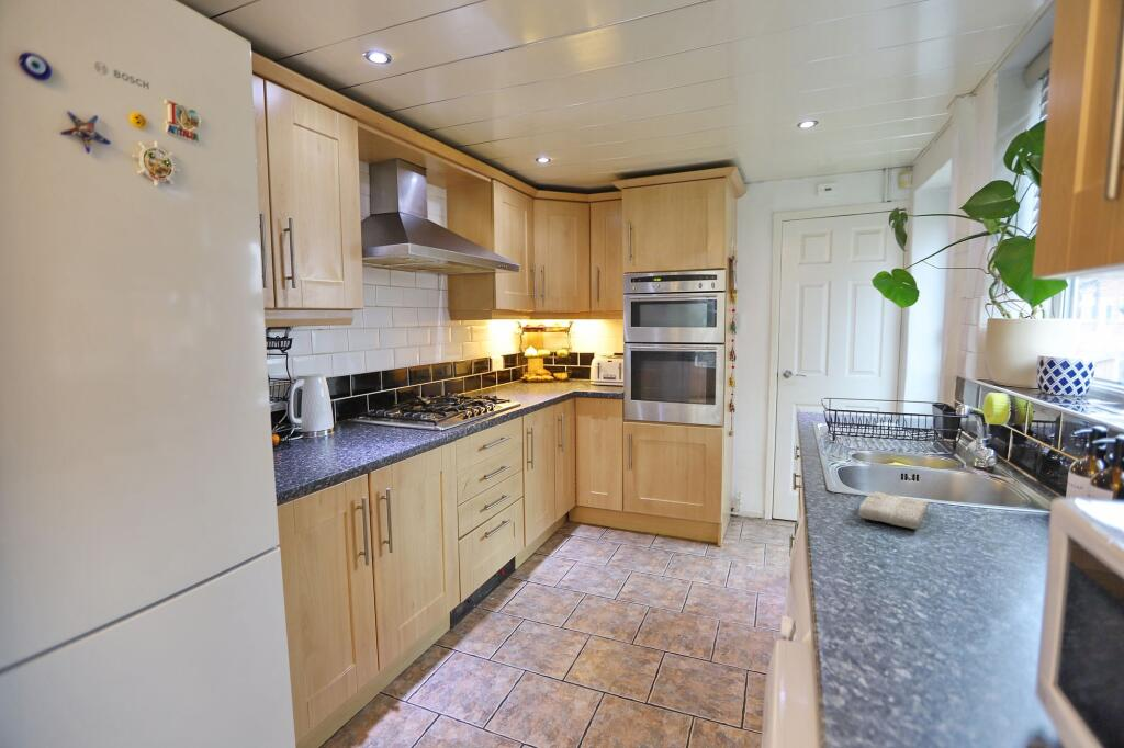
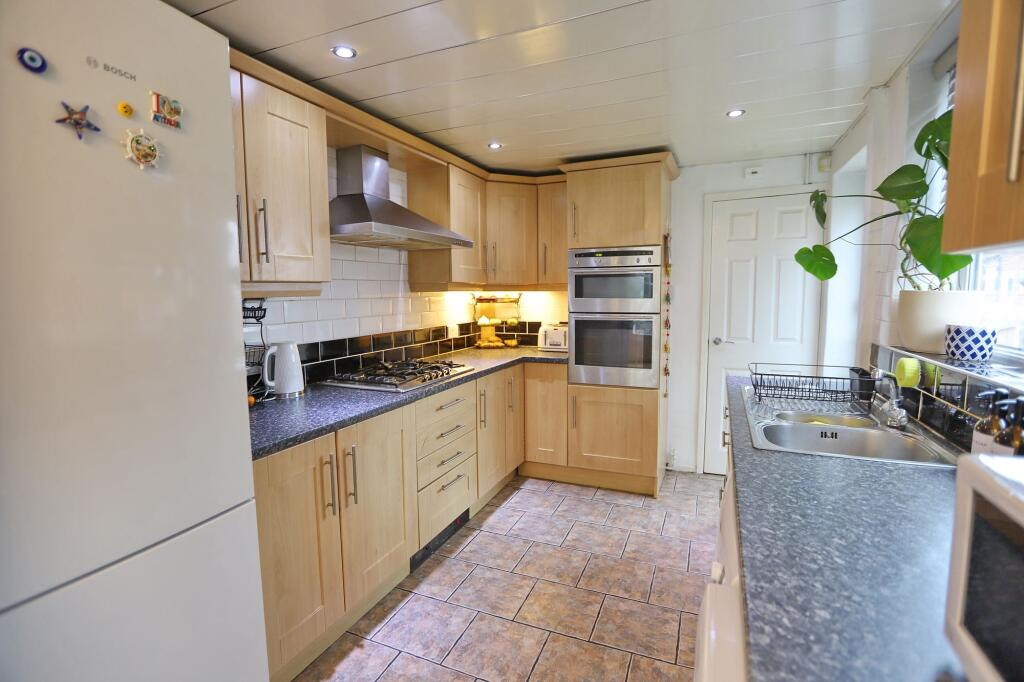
- washcloth [857,490,930,530]
